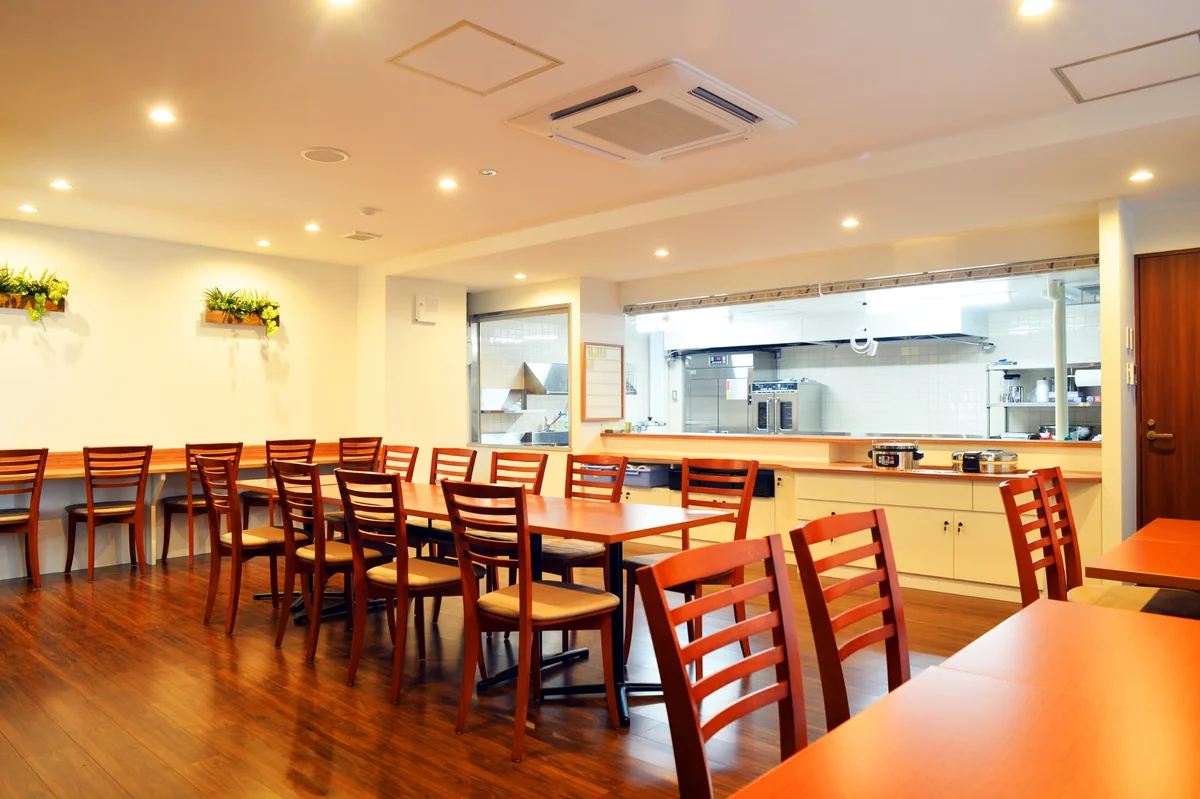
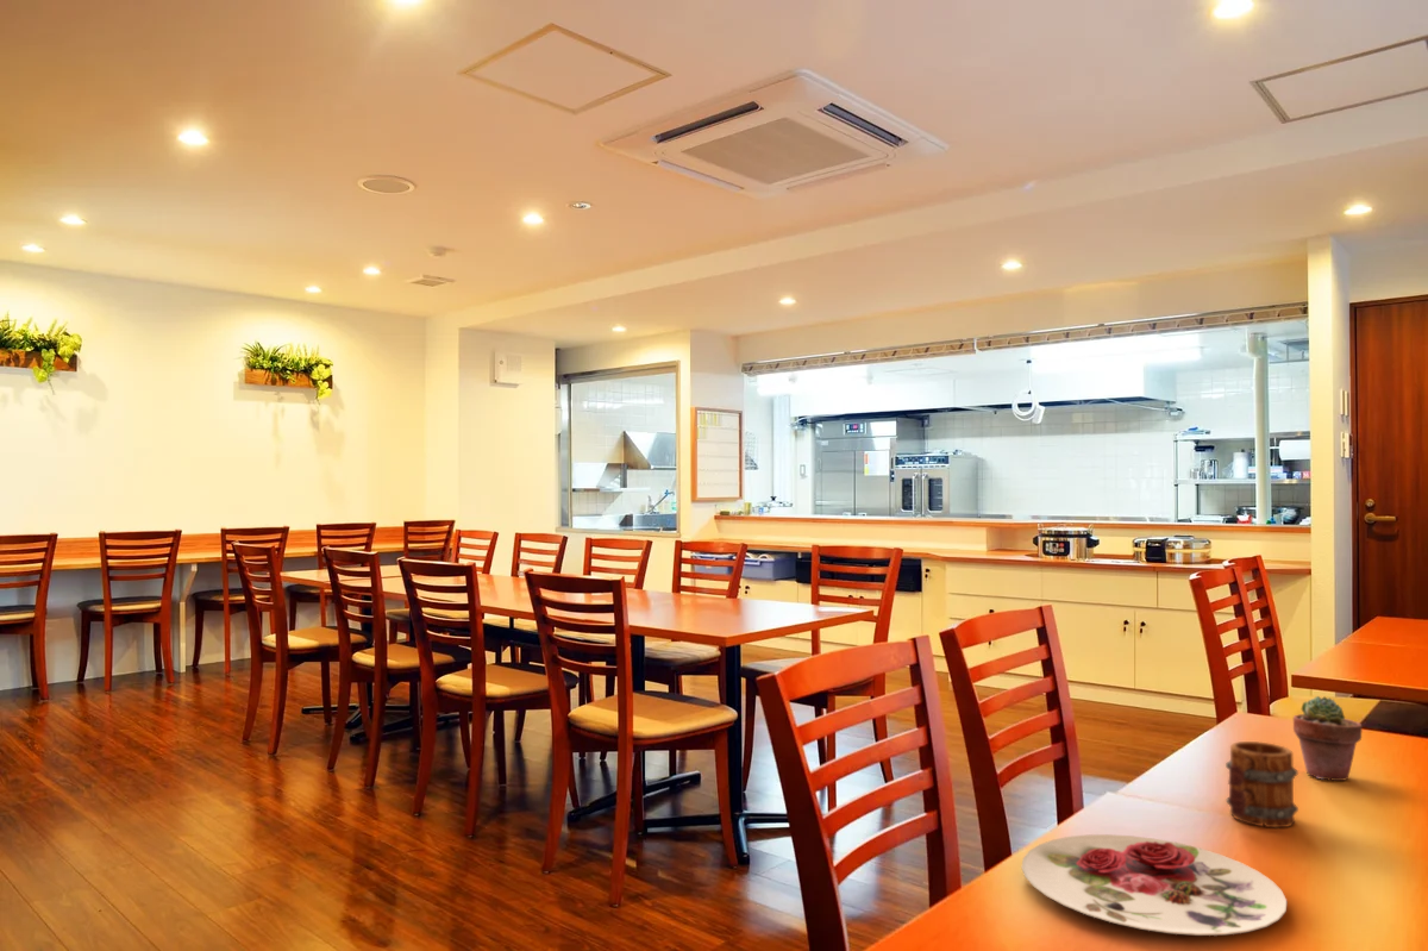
+ potted succulent [1292,695,1364,782]
+ mug [1225,740,1299,828]
+ plate [1021,833,1288,937]
